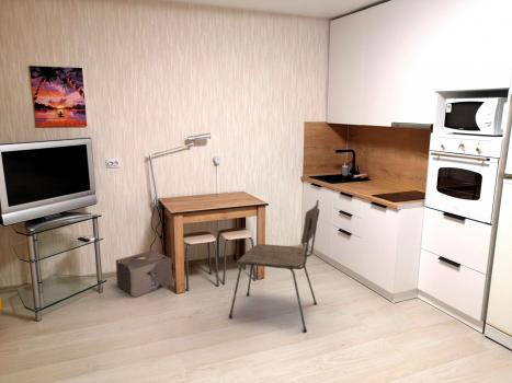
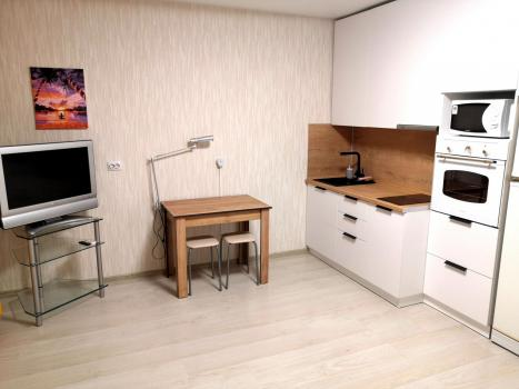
- dining chair [228,199,320,333]
- cardboard box [115,249,173,299]
